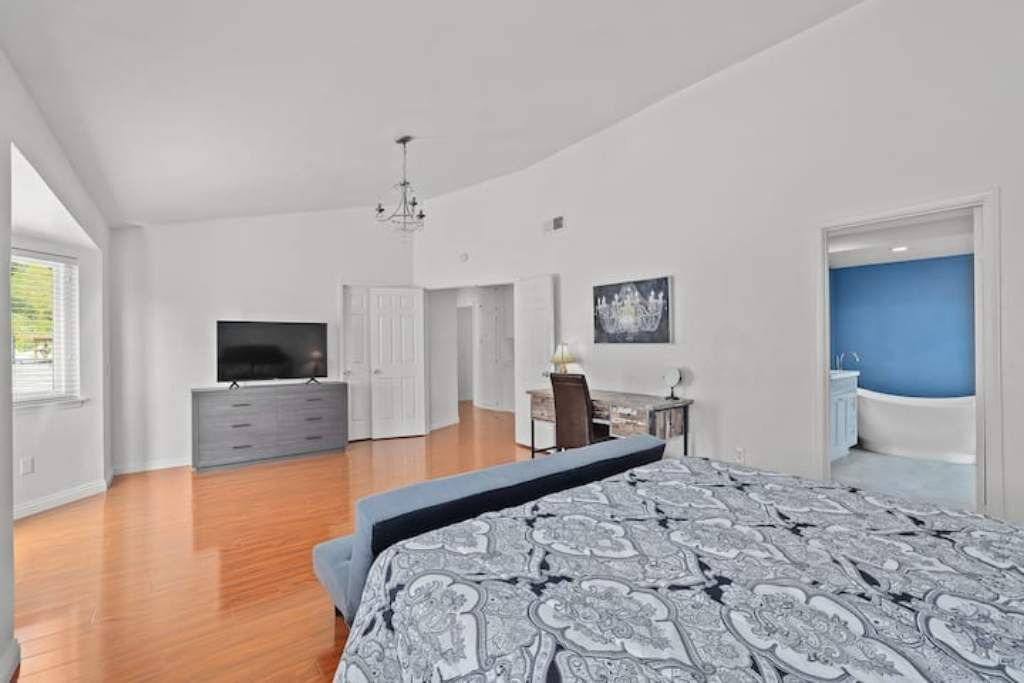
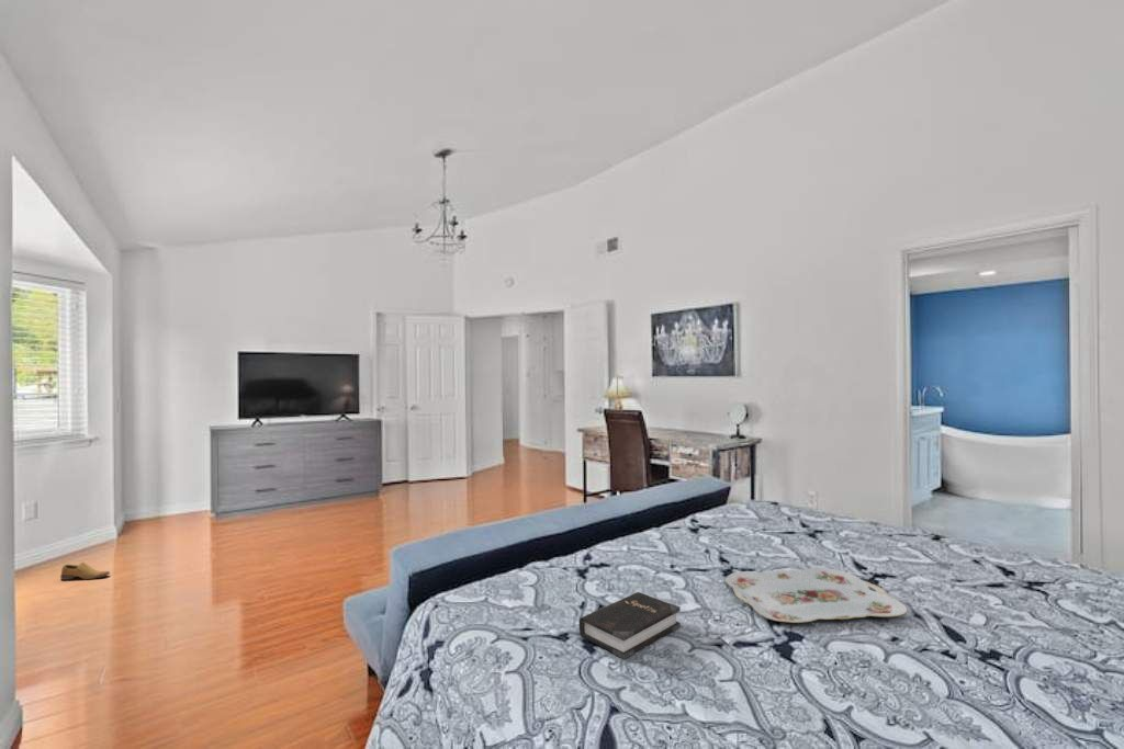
+ shoe [59,560,111,581]
+ serving tray [724,567,908,624]
+ hardback book [578,591,682,660]
